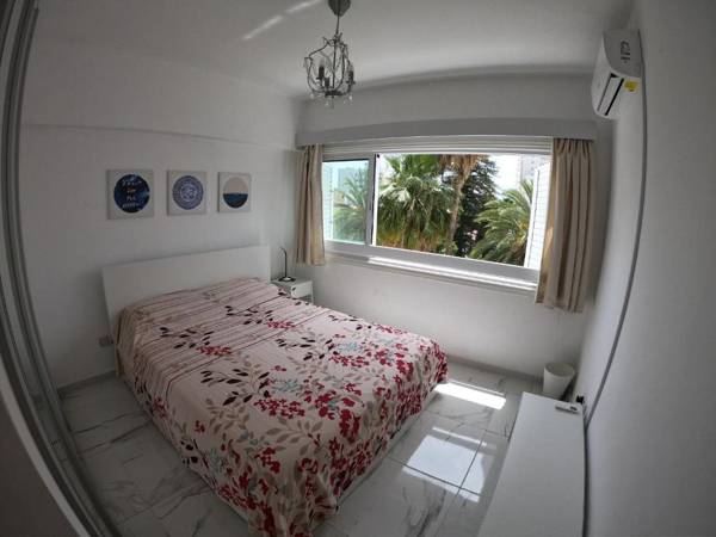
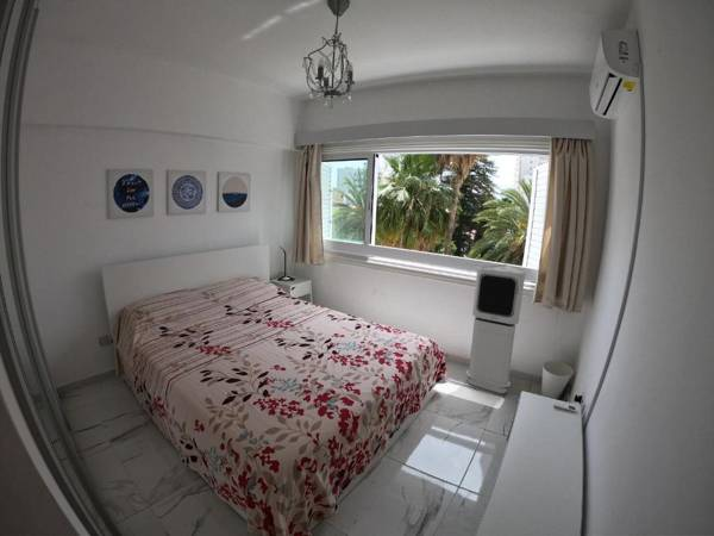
+ air purifier [465,263,526,394]
